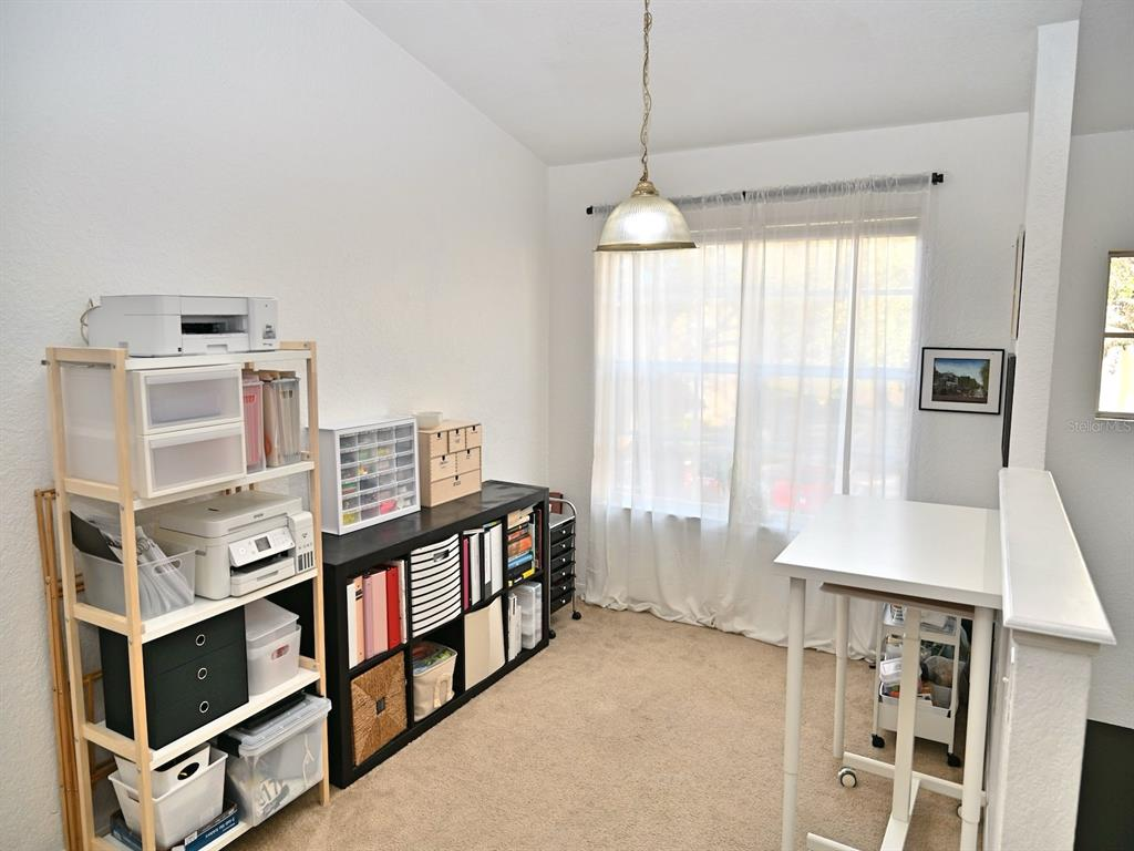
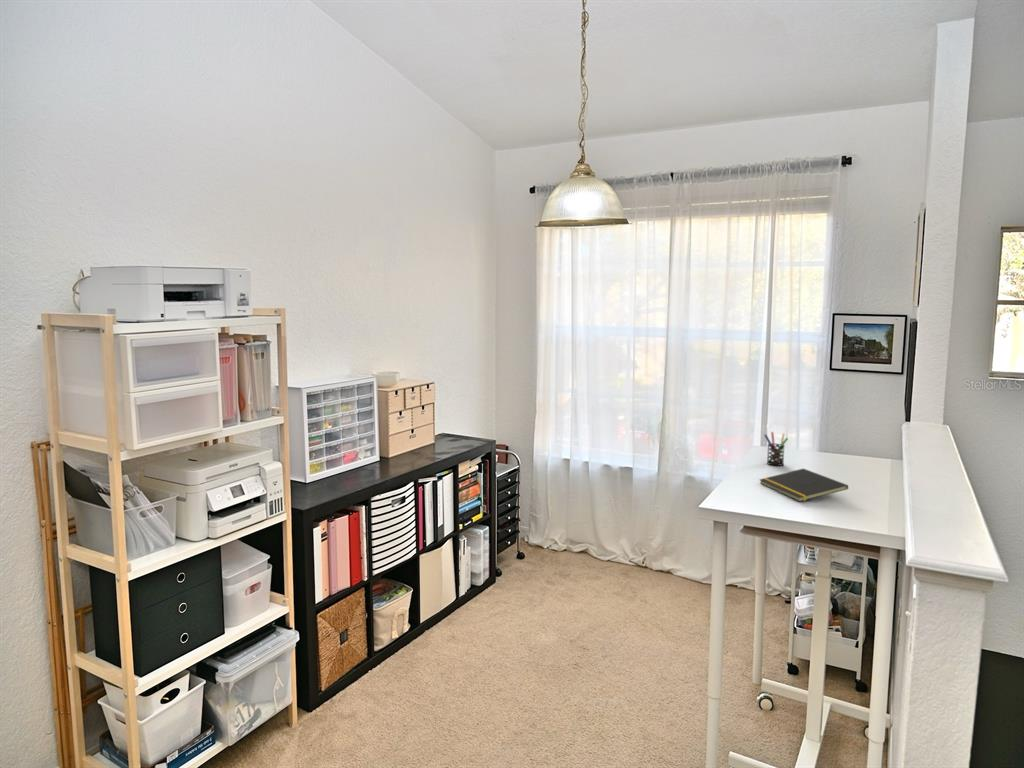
+ notepad [758,467,849,503]
+ pen holder [763,431,789,467]
